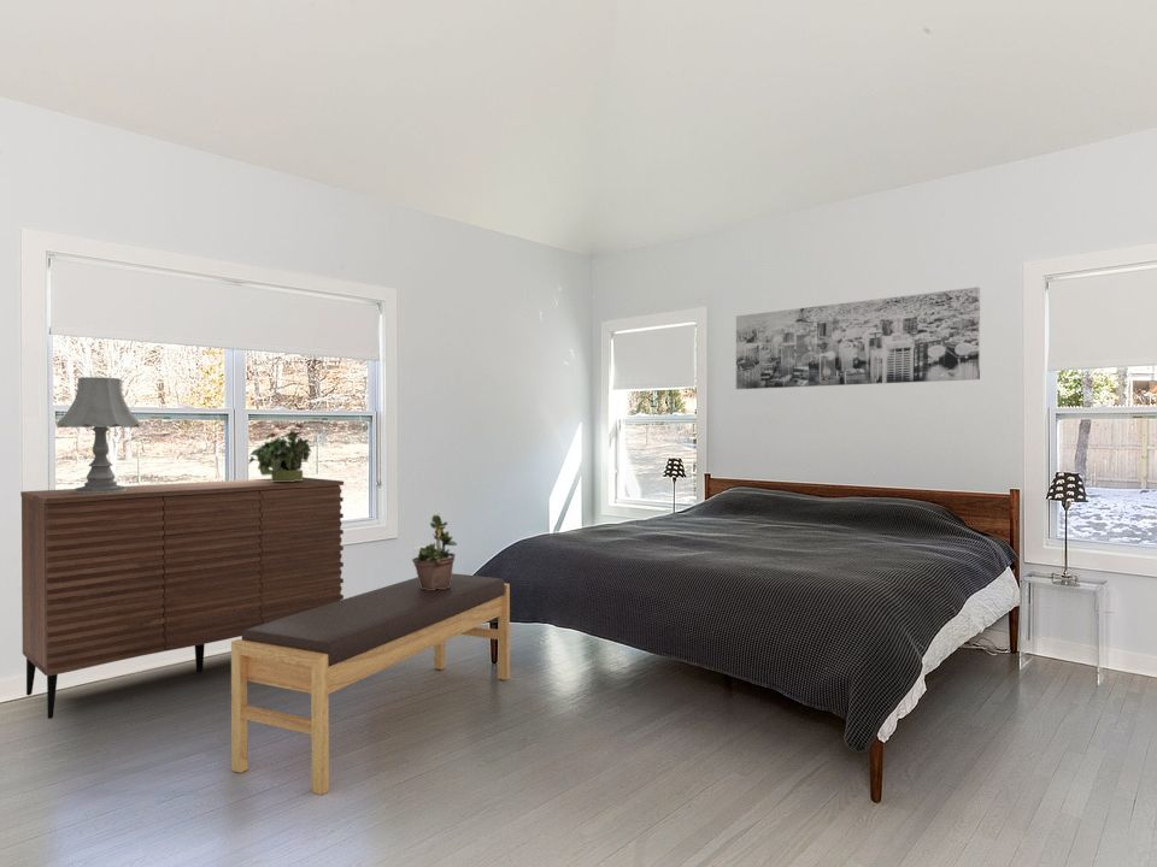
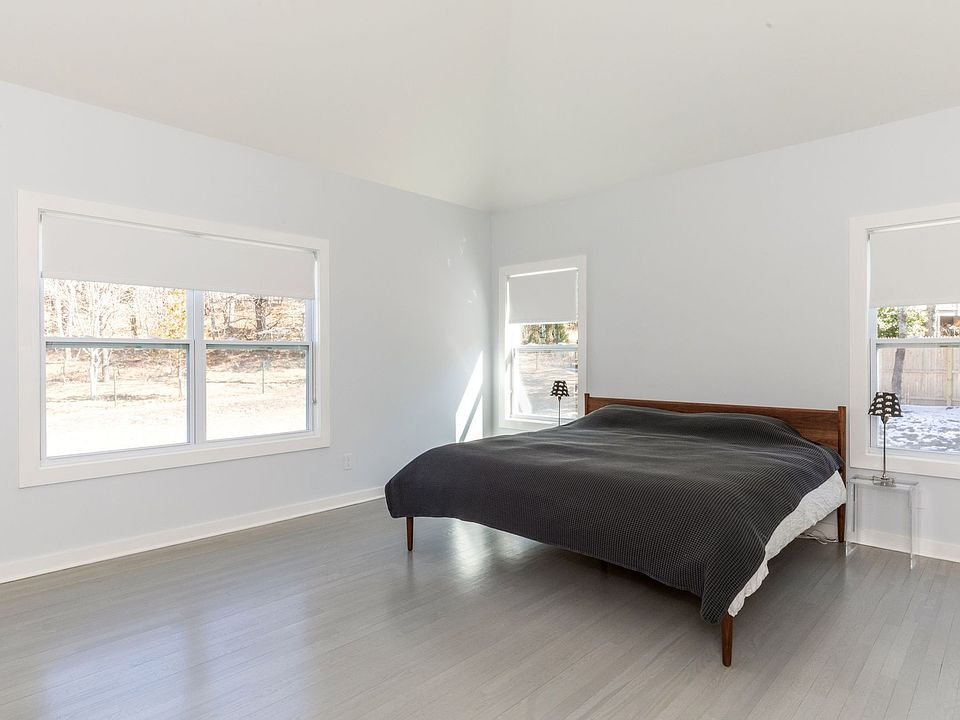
- wall art [735,287,981,390]
- table lamp [55,376,142,494]
- potted plant [247,423,312,482]
- sideboard [19,476,345,720]
- potted plant [411,513,458,590]
- bench [230,572,511,796]
